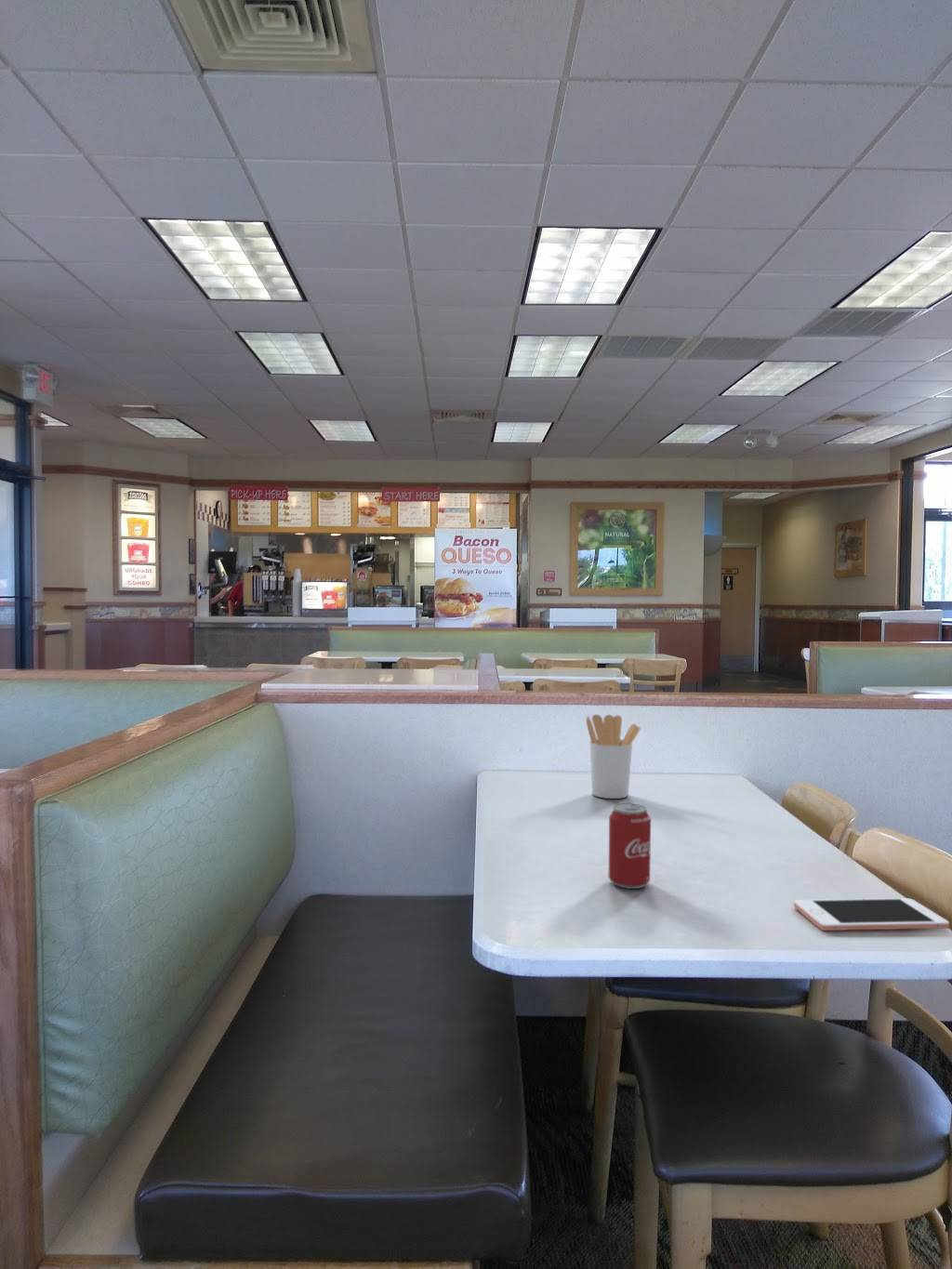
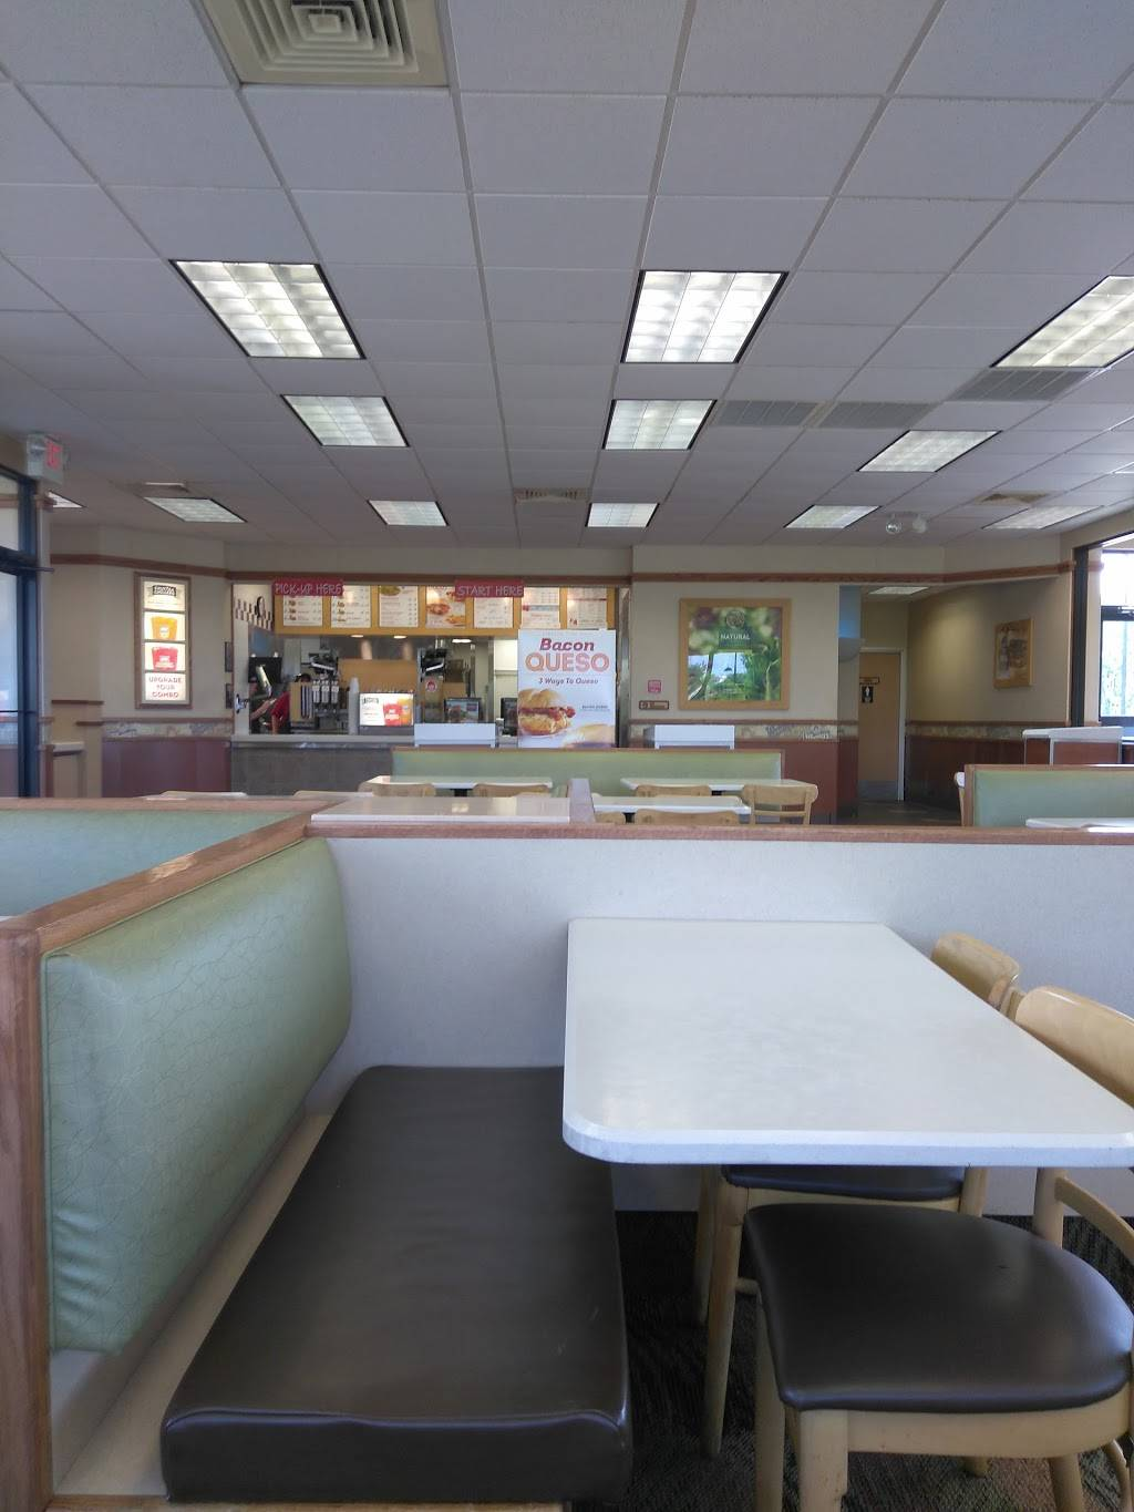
- cell phone [793,897,950,932]
- utensil holder [586,714,641,800]
- beverage can [608,802,652,890]
